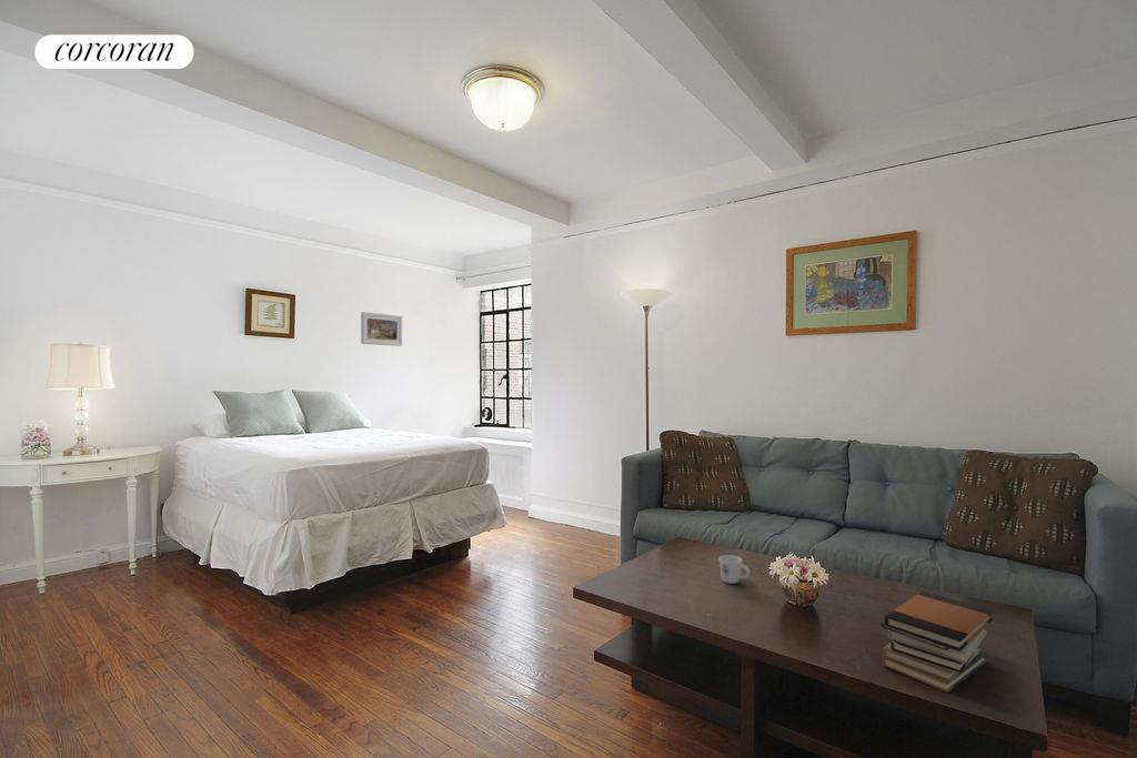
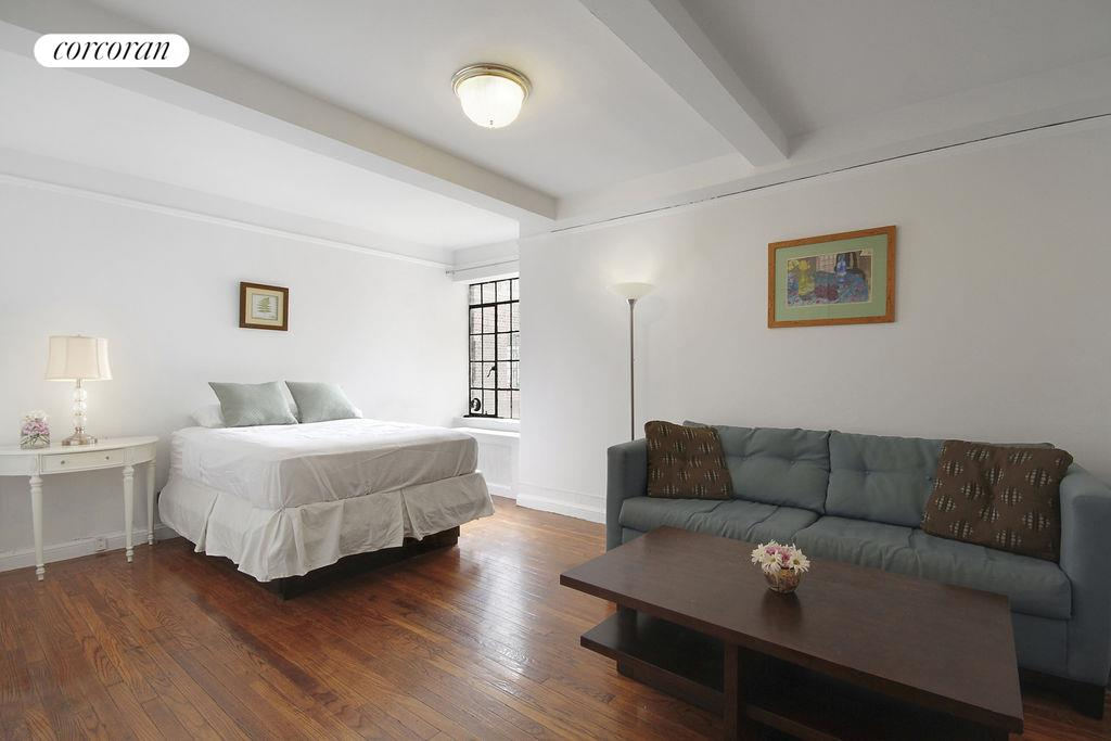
- book stack [881,590,994,694]
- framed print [360,311,403,347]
- mug [717,554,751,585]
